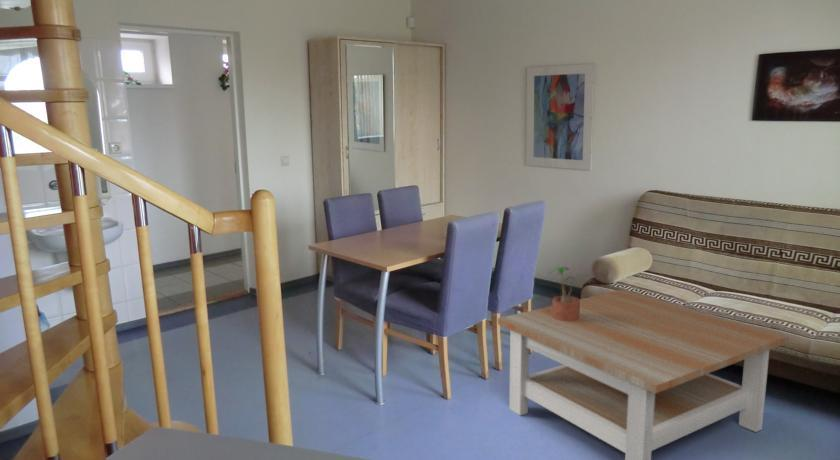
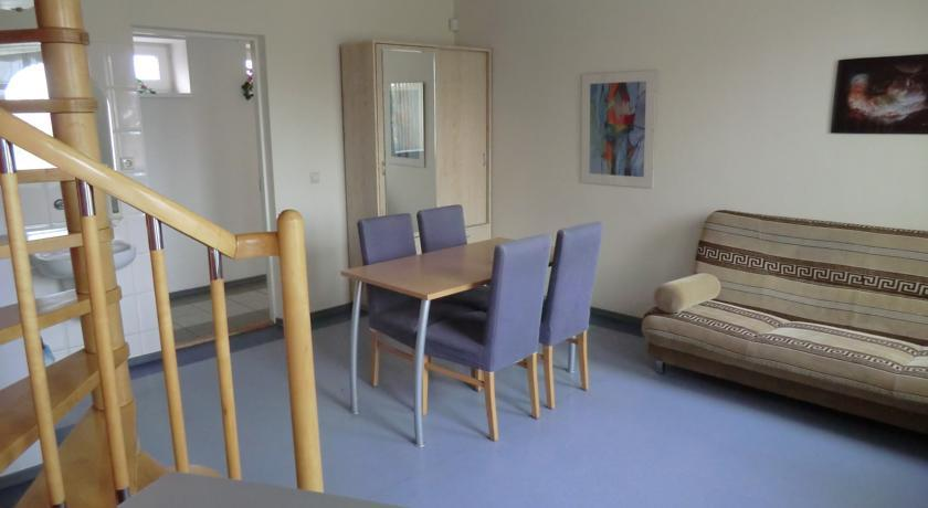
- coffee table [497,289,790,460]
- potted plant [546,266,580,321]
